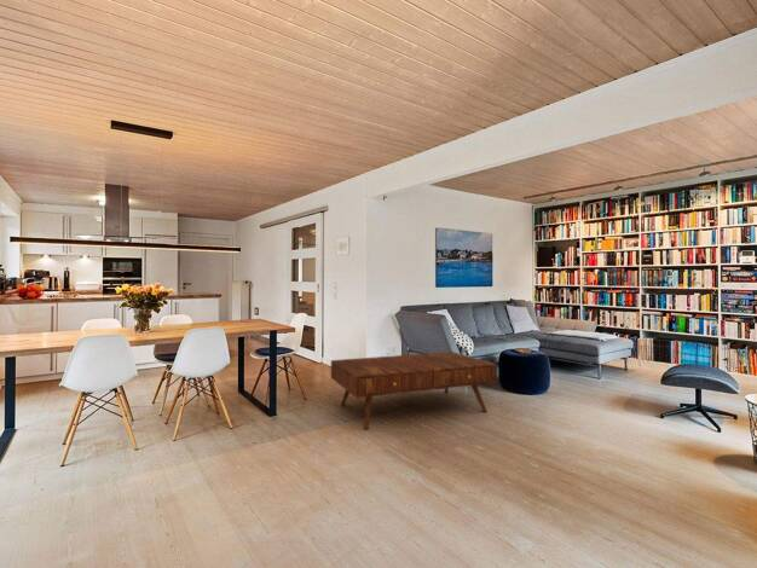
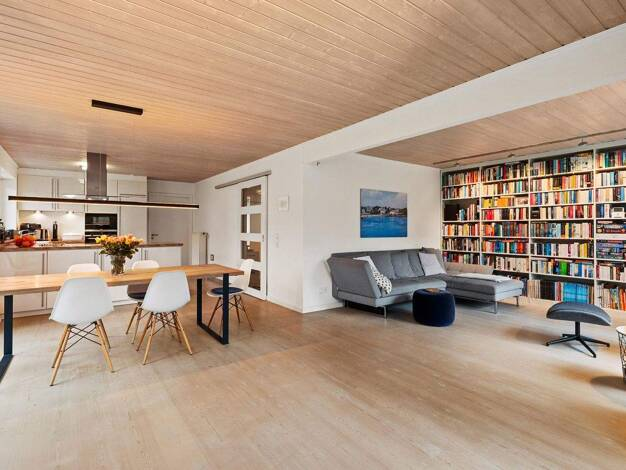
- coffee table [330,350,498,430]
